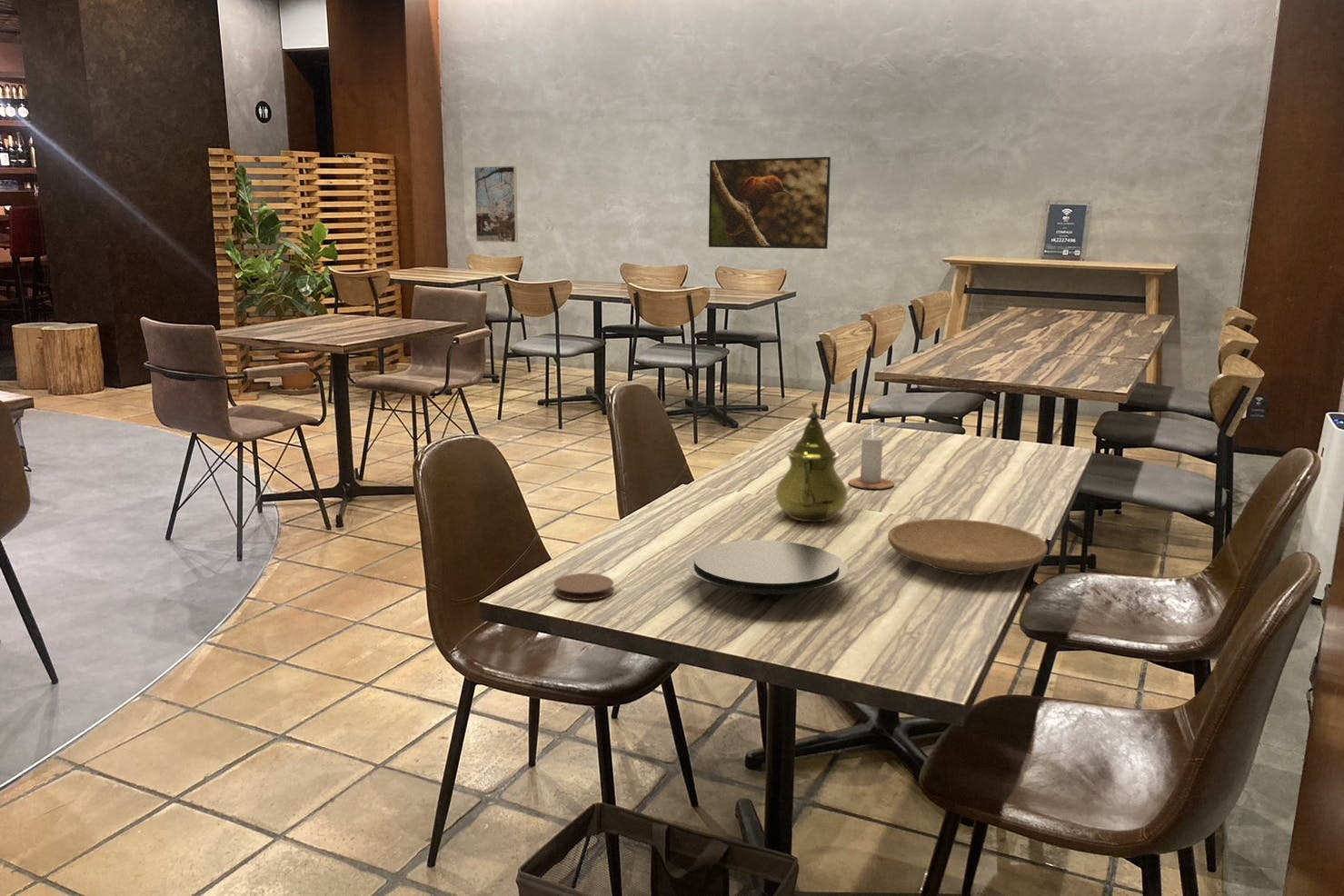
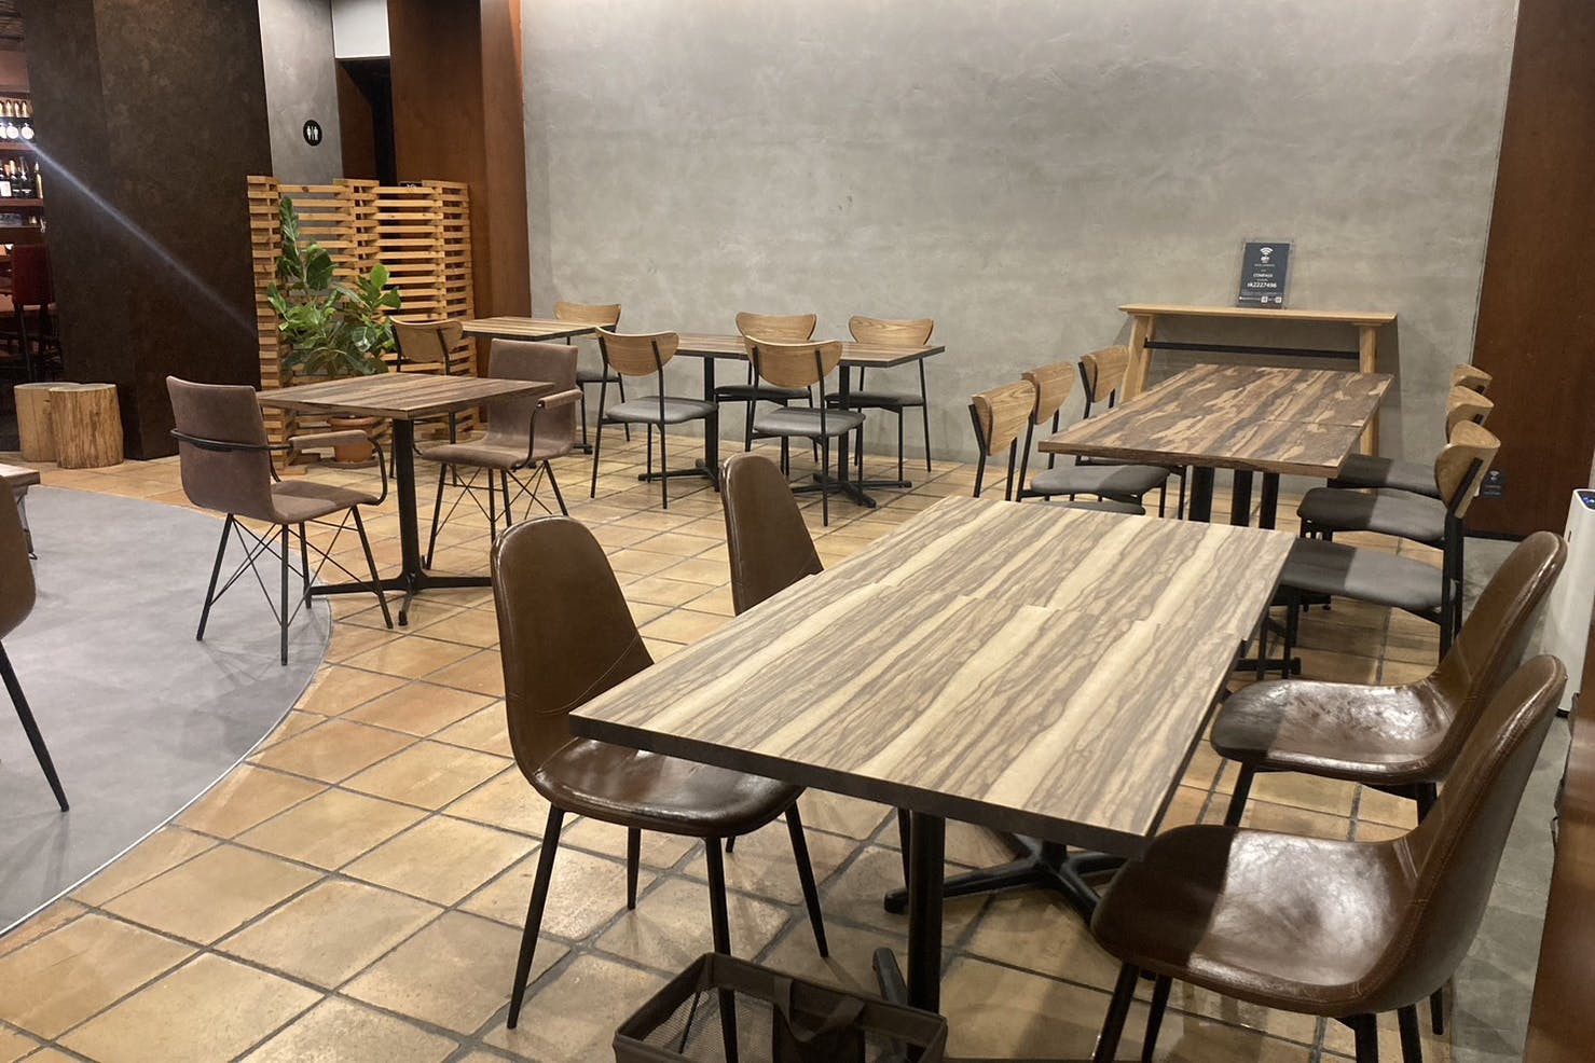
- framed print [708,156,831,250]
- candle [847,421,895,490]
- teapot [775,401,849,523]
- plate [887,518,1049,576]
- coaster [553,572,614,602]
- plate [685,539,849,595]
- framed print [473,165,519,244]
